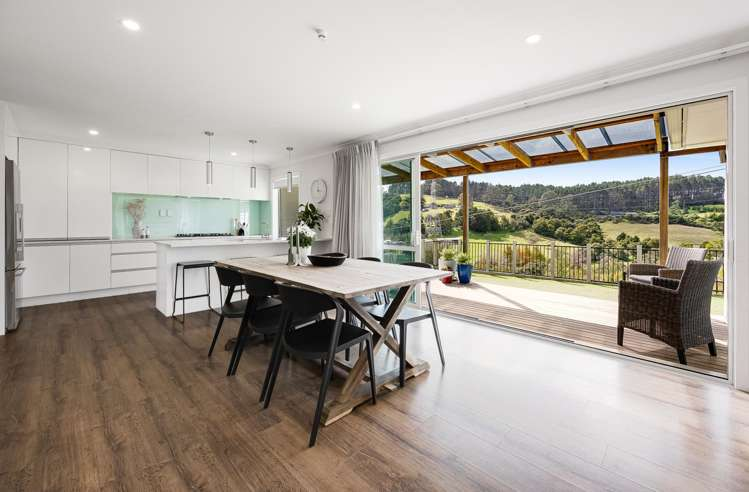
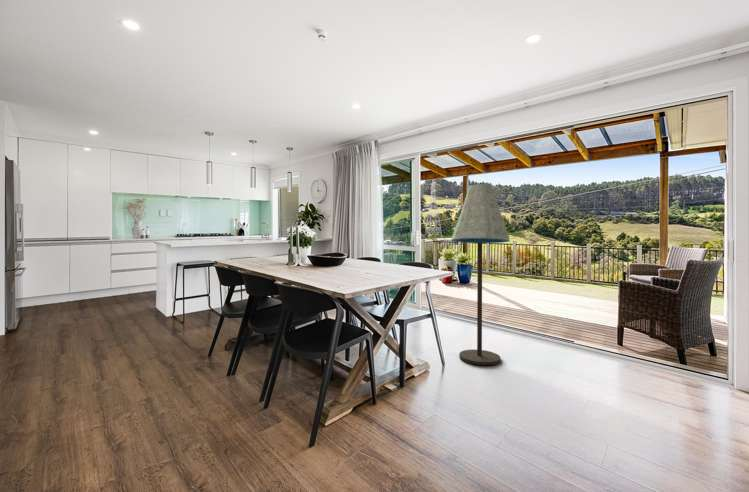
+ floor lamp [451,182,510,366]
